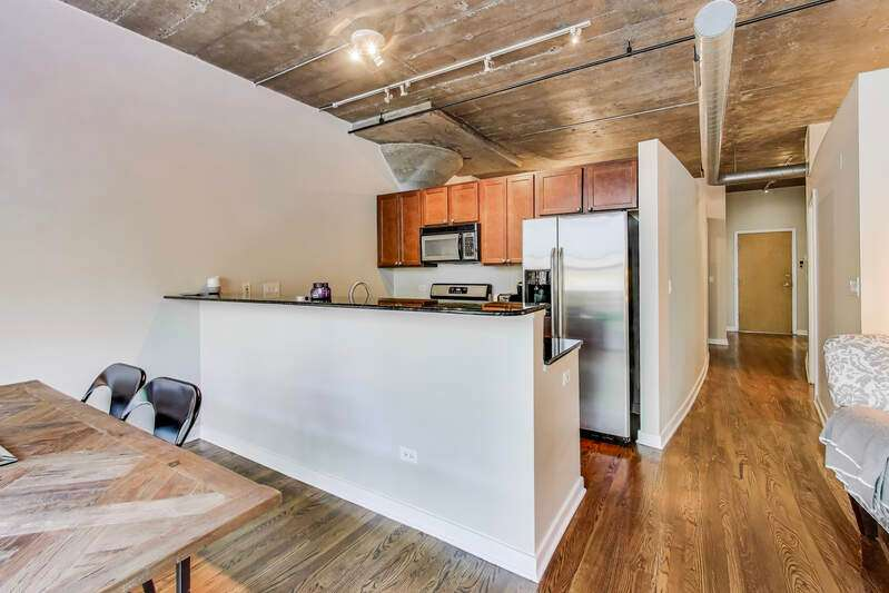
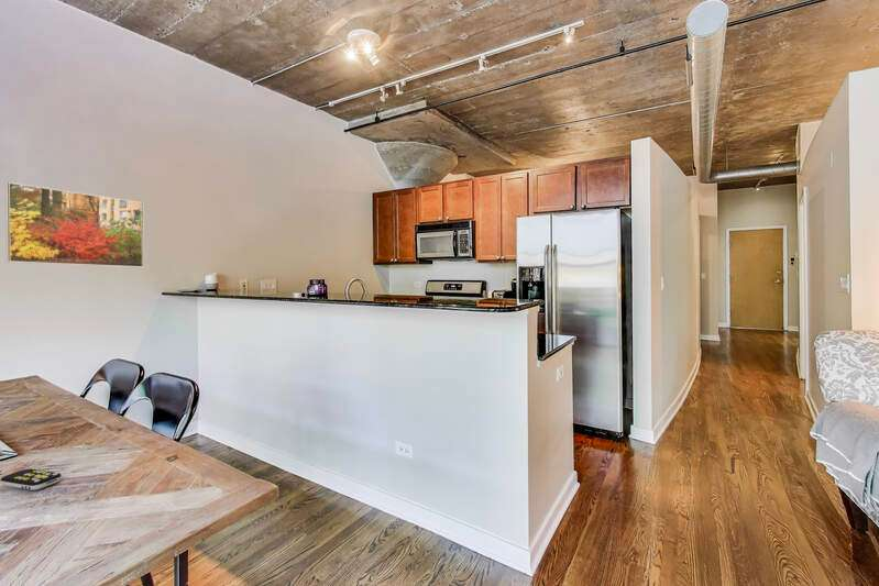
+ remote control [0,467,63,491]
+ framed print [4,180,145,268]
